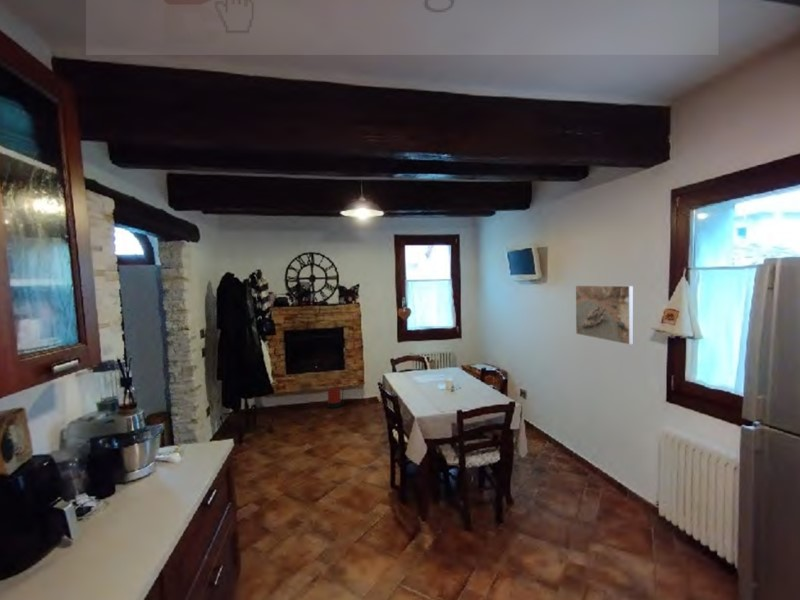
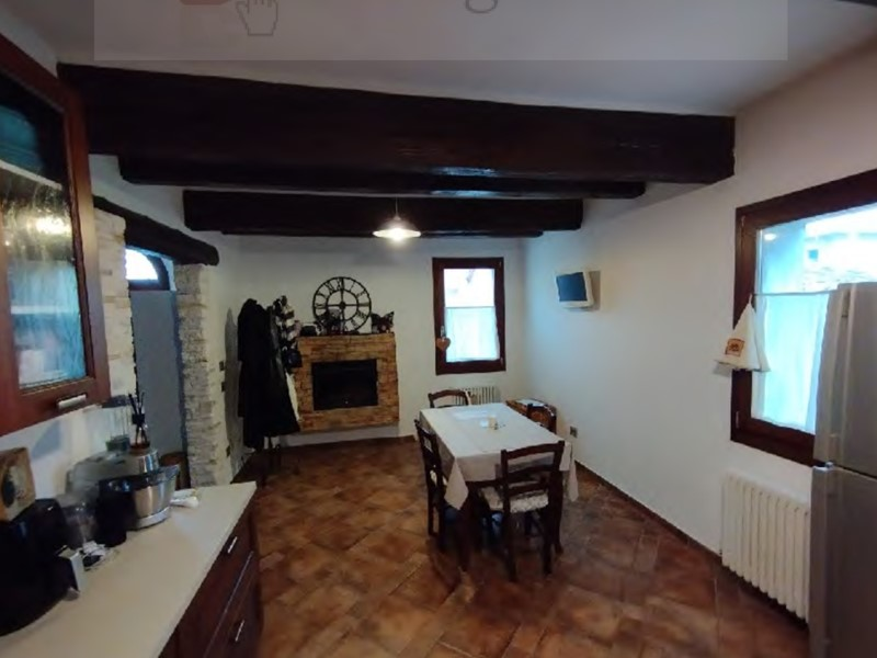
- fire extinguisher [327,387,345,409]
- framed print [574,284,634,346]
